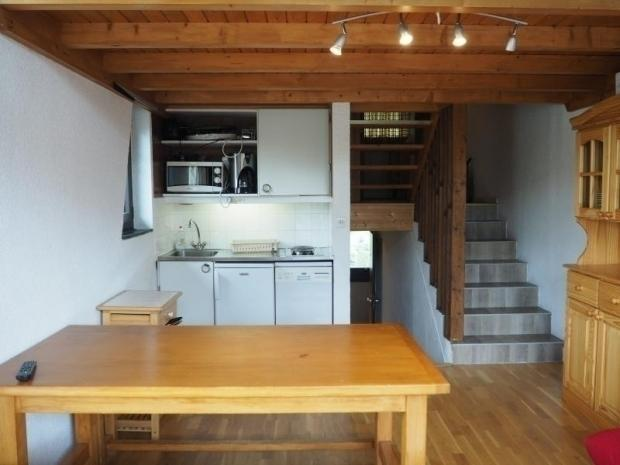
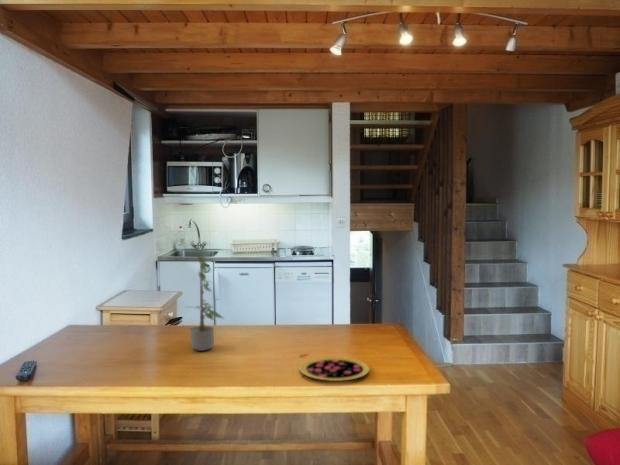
+ potted plant [183,249,226,352]
+ pizza [299,356,371,382]
